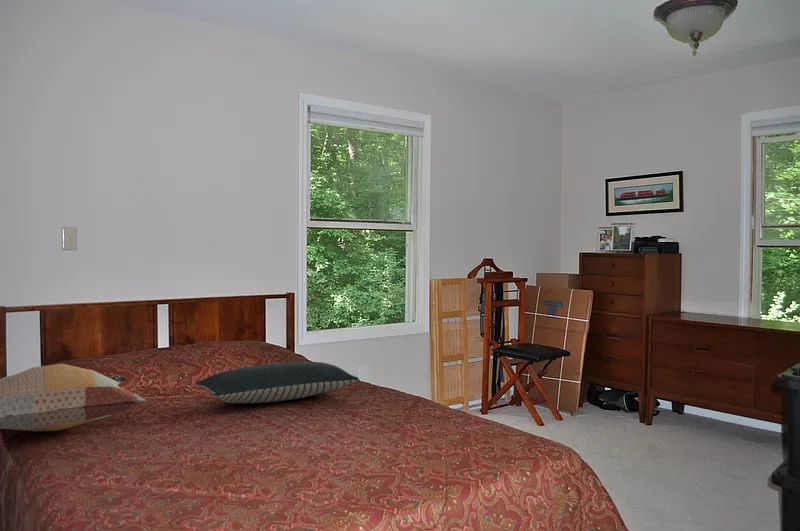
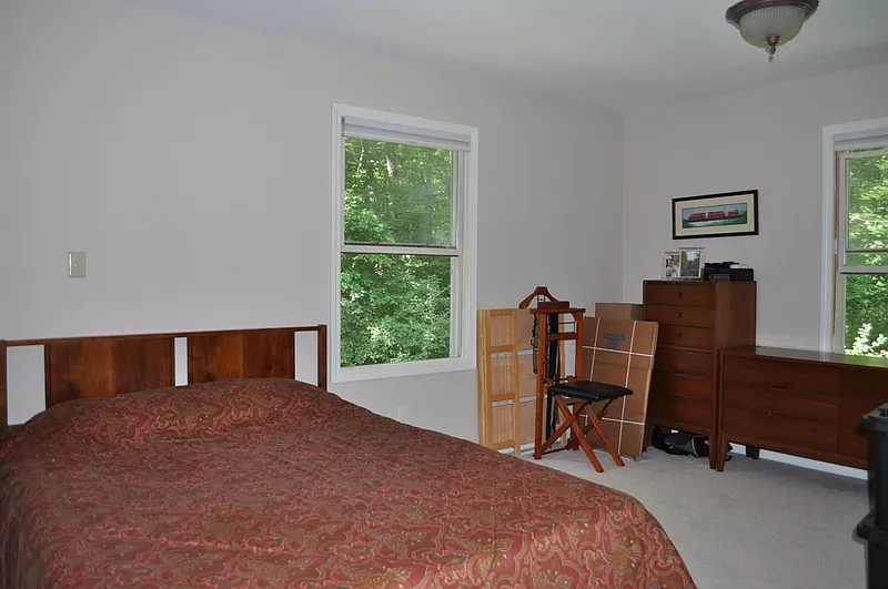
- pillow [194,361,360,404]
- decorative pillow [0,363,147,432]
